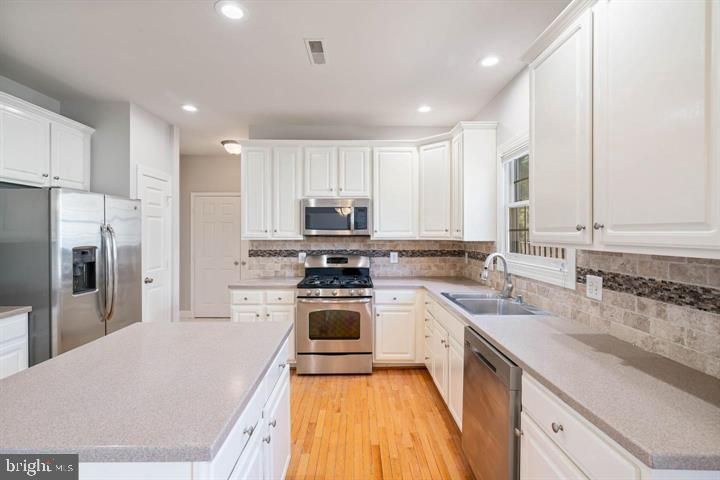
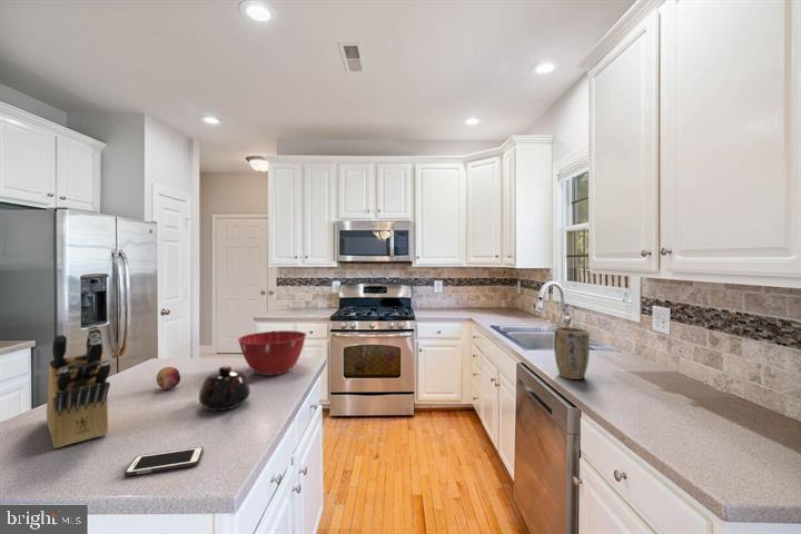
+ fruit [156,366,181,390]
+ mixing bowl [237,329,307,376]
+ teapot [197,365,251,412]
+ cell phone [123,446,205,477]
+ knife block [46,324,111,449]
+ plant pot [553,326,591,380]
